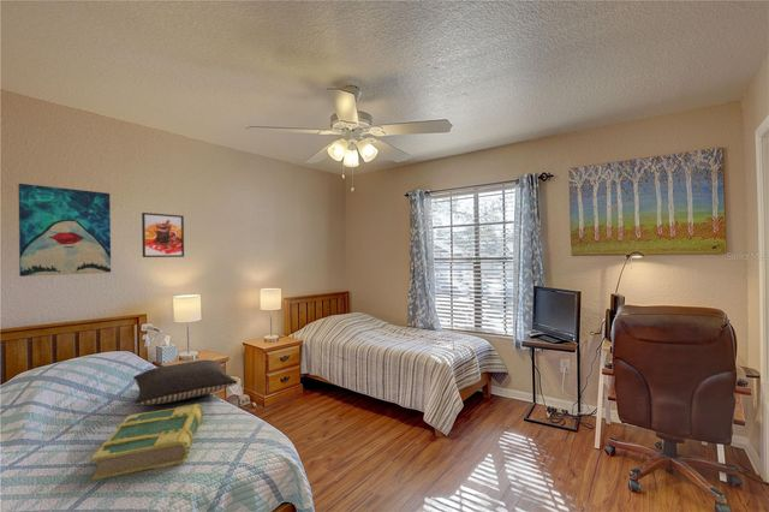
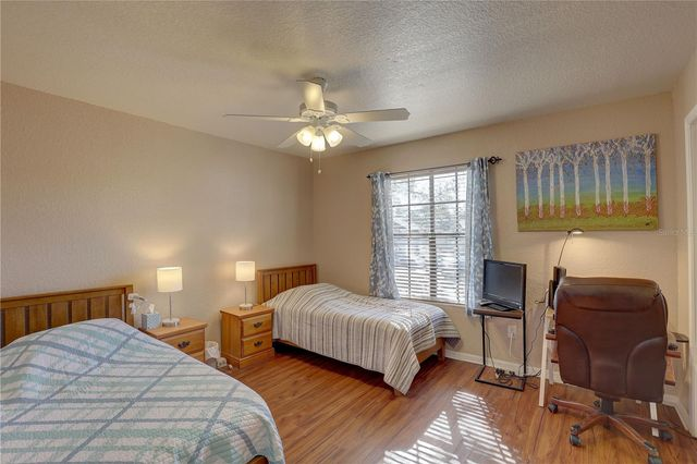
- wall art [17,183,112,278]
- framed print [141,212,185,258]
- book [90,403,205,482]
- pillow [132,358,238,406]
